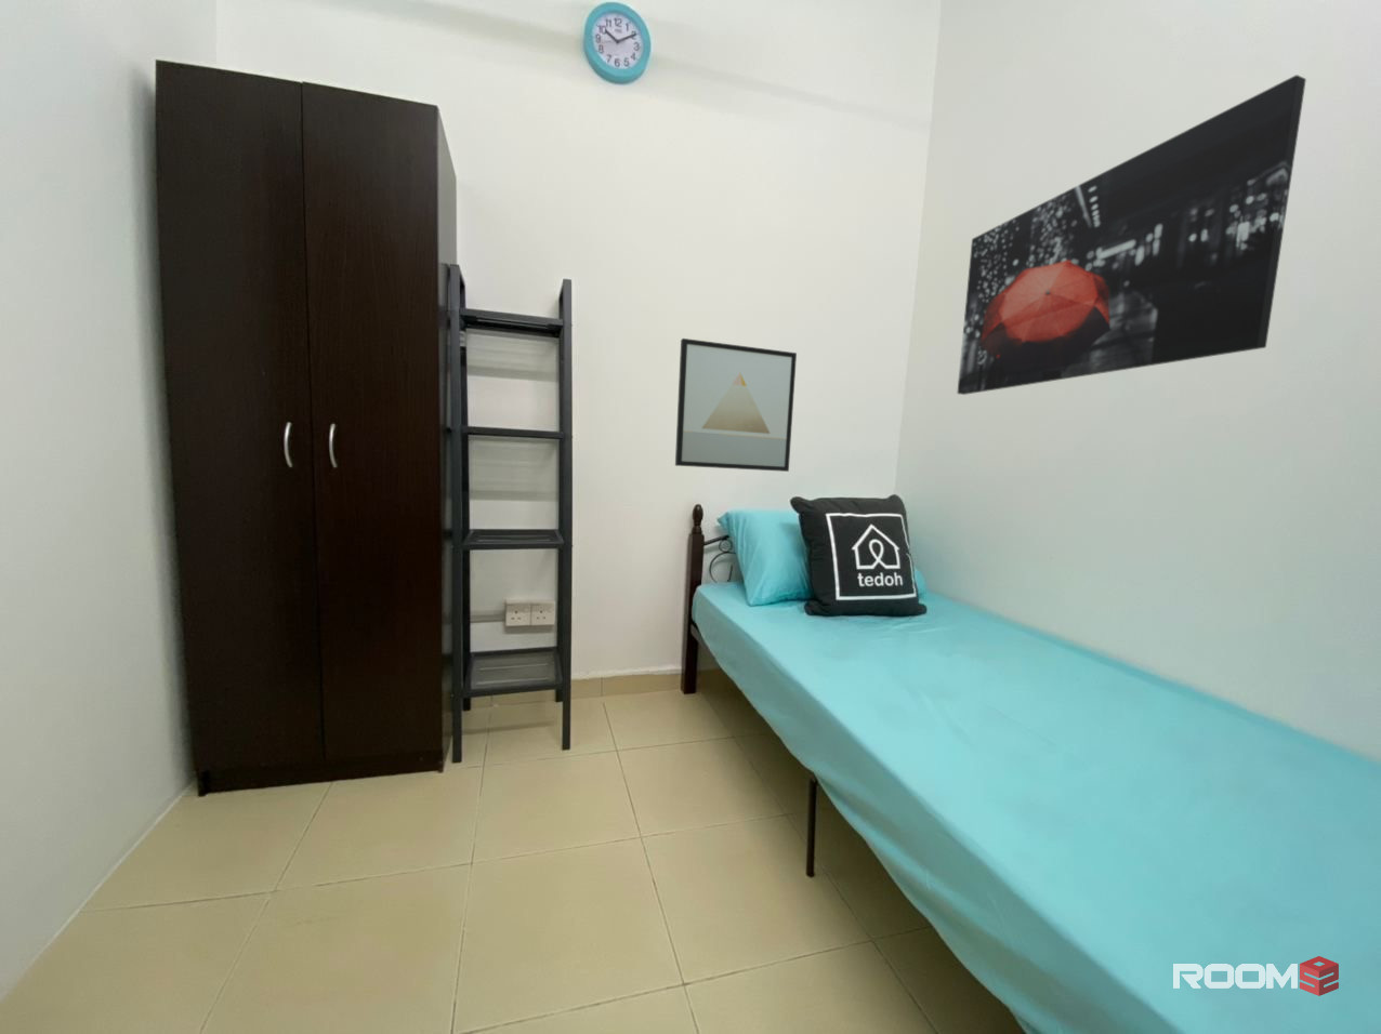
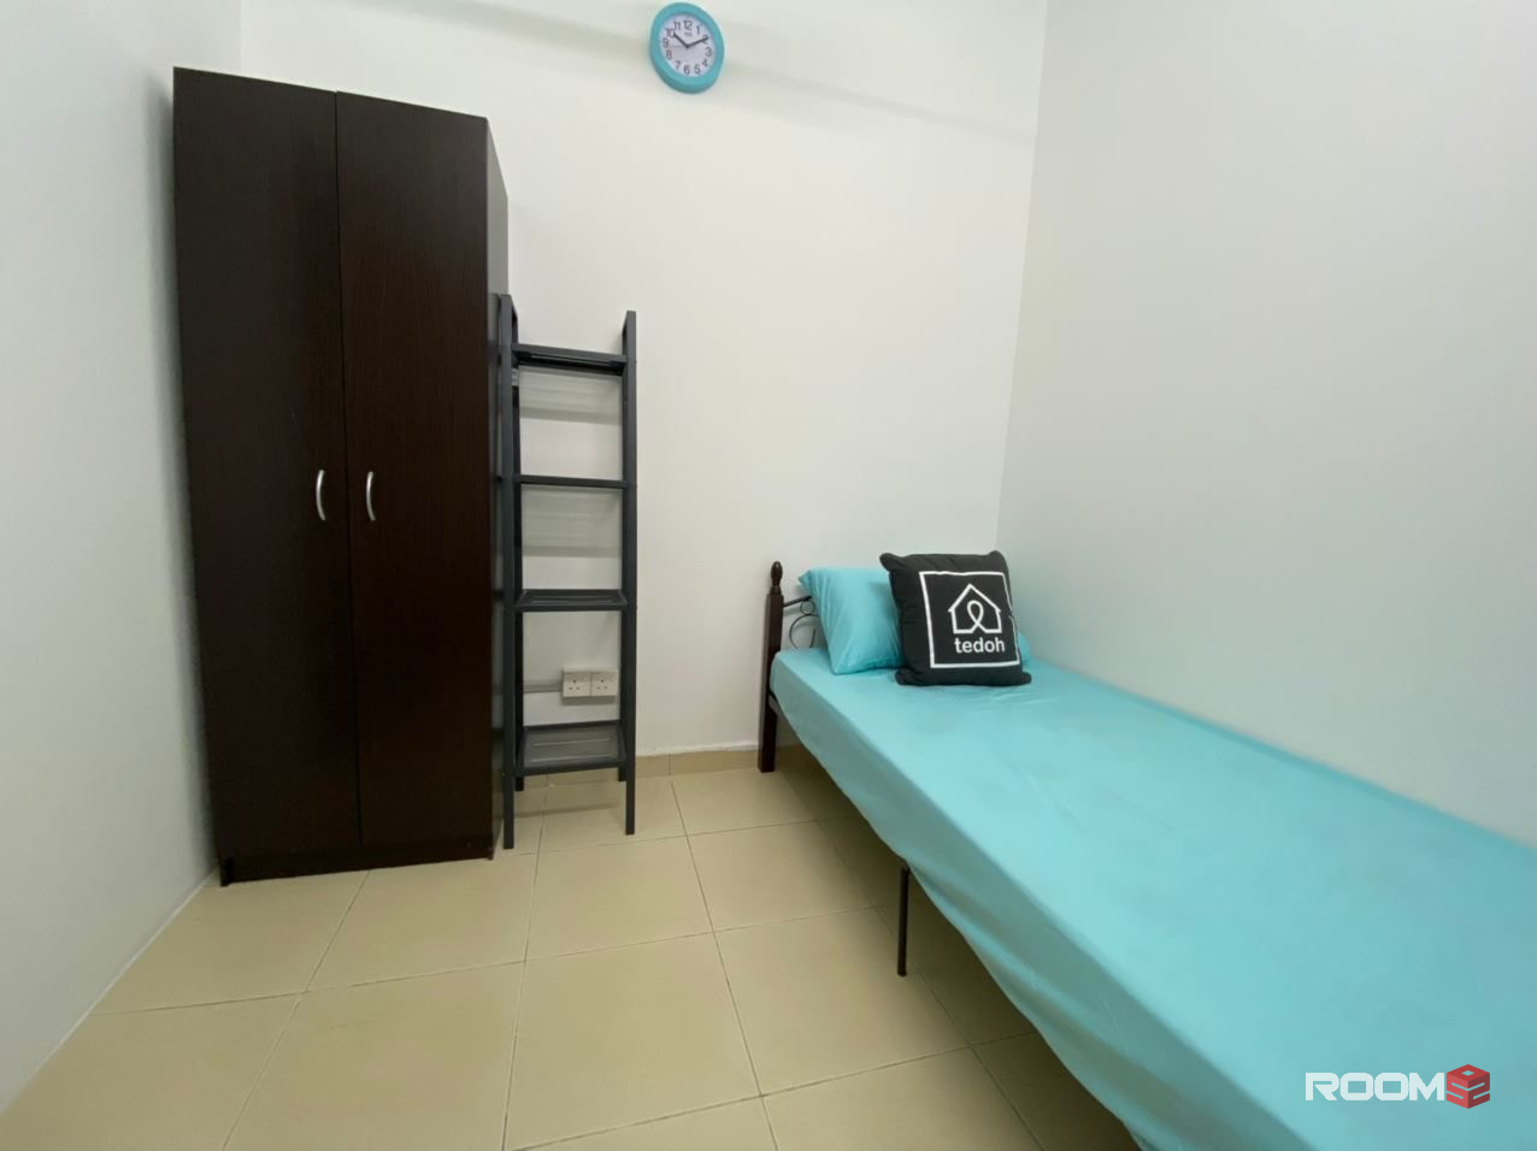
- wall art [956,74,1307,395]
- wall art [675,338,798,472]
